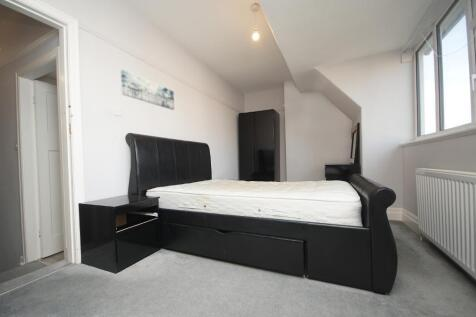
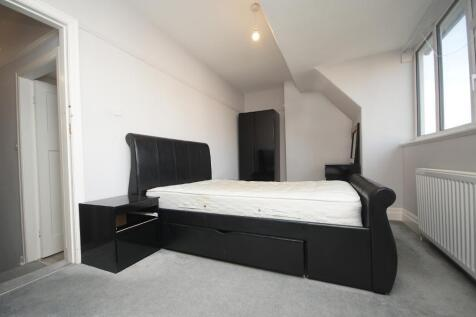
- wall art [120,69,175,111]
